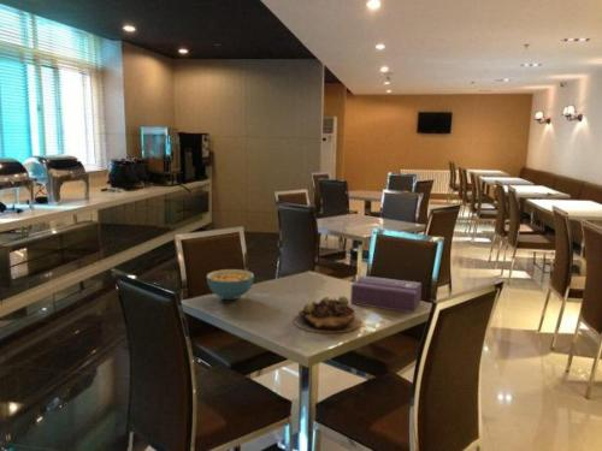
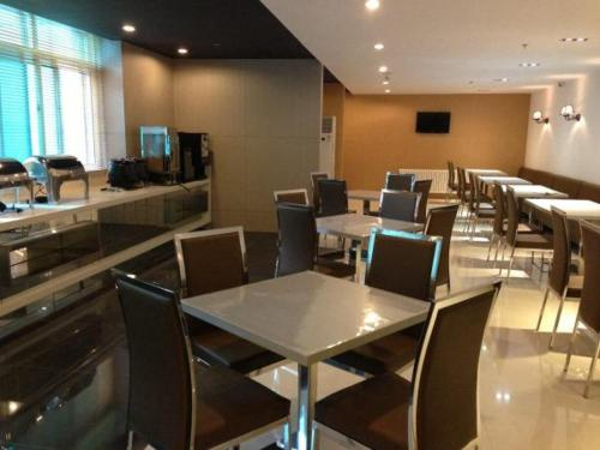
- succulent plant [293,295,362,334]
- cereal bowl [206,268,255,301]
- tissue box [349,274,423,314]
